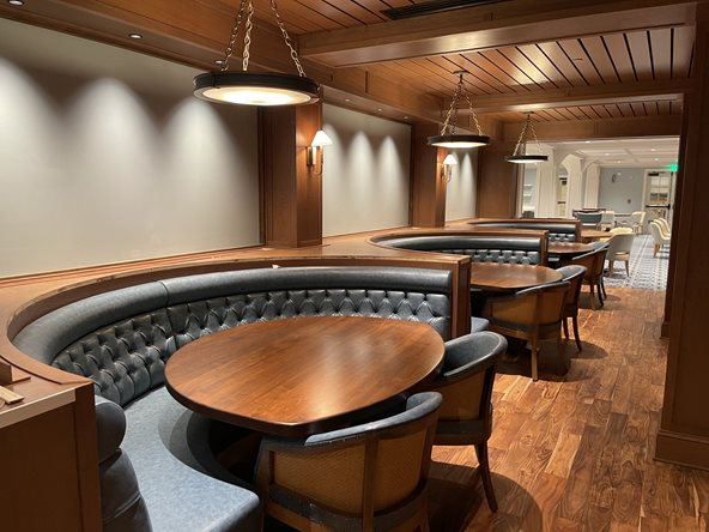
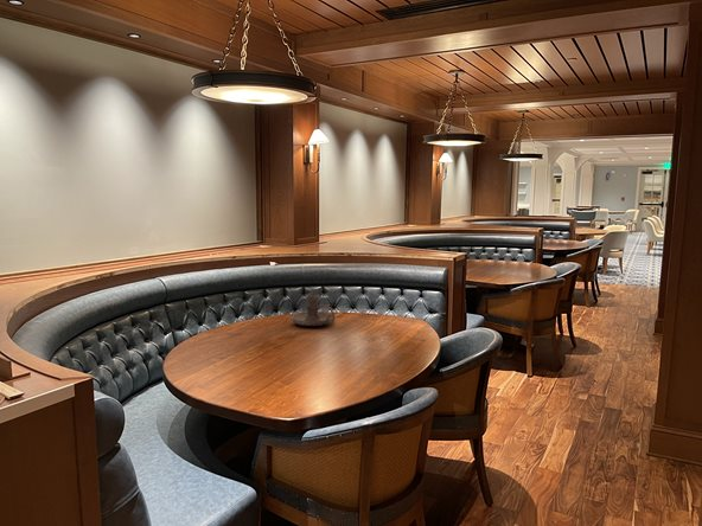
+ candle holder [291,294,336,327]
